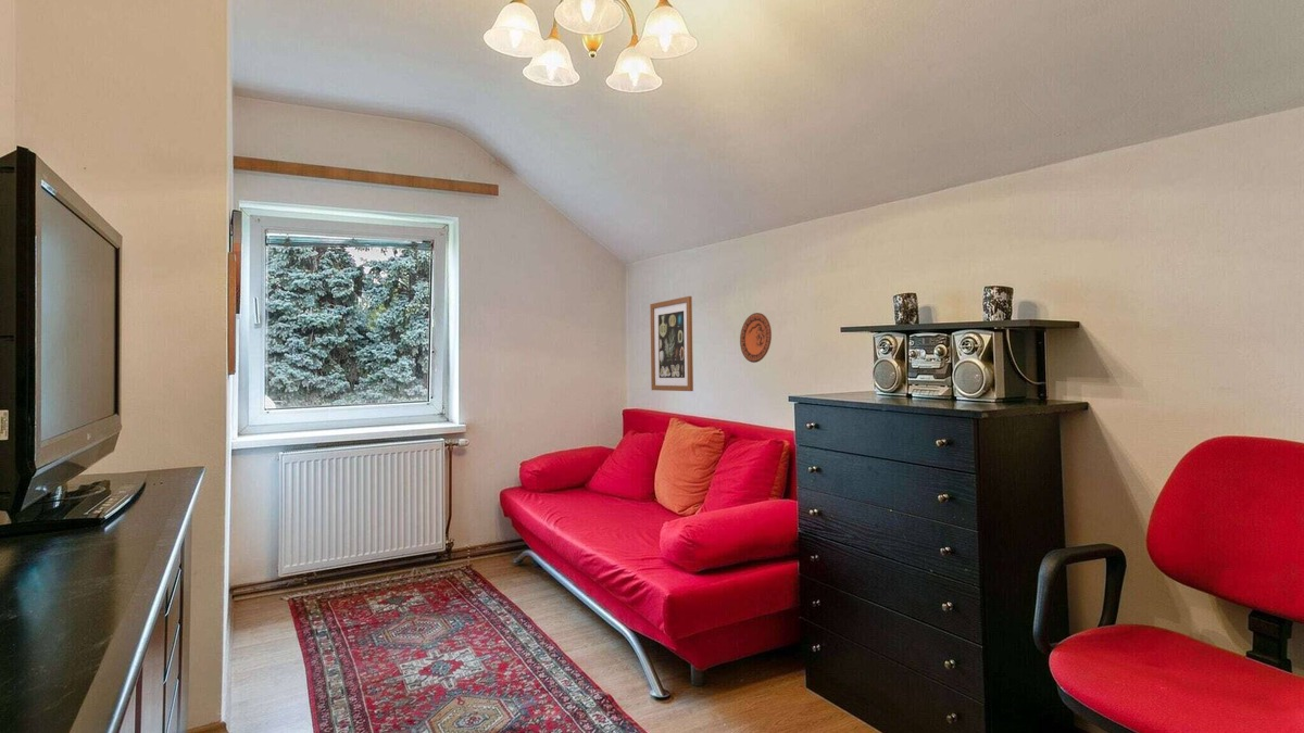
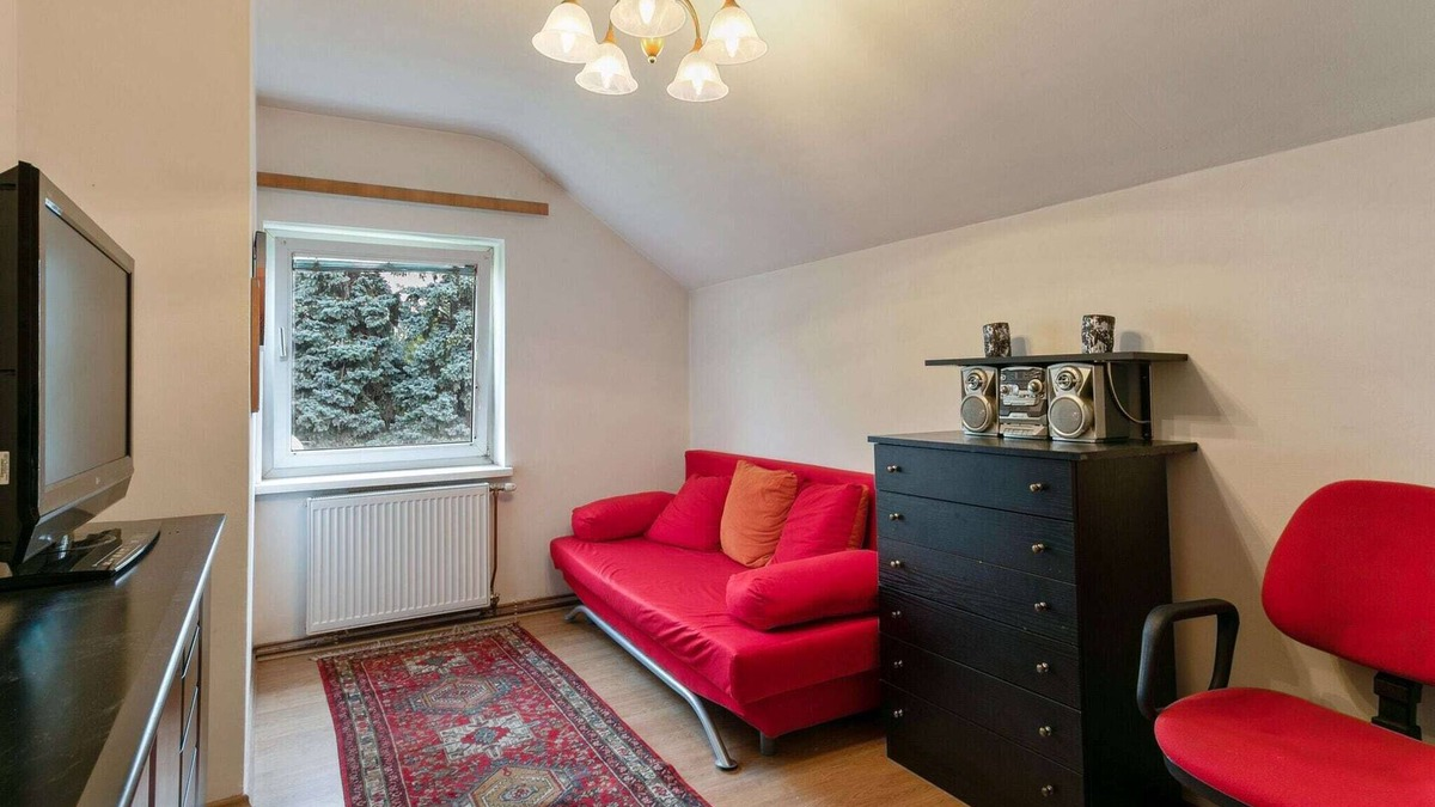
- wall art [649,295,694,392]
- decorative plate [739,312,773,364]
